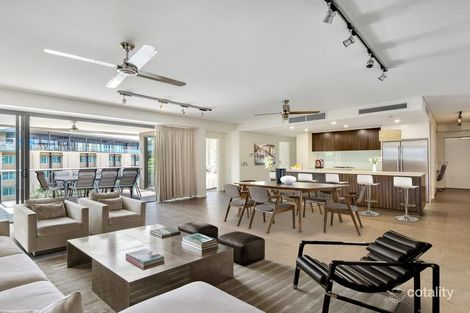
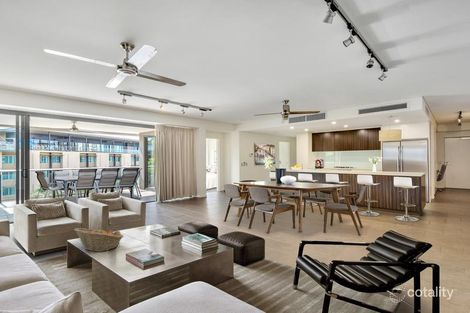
+ fruit basket [73,227,125,253]
